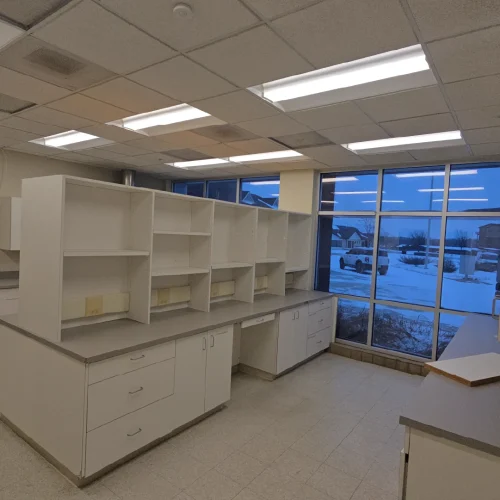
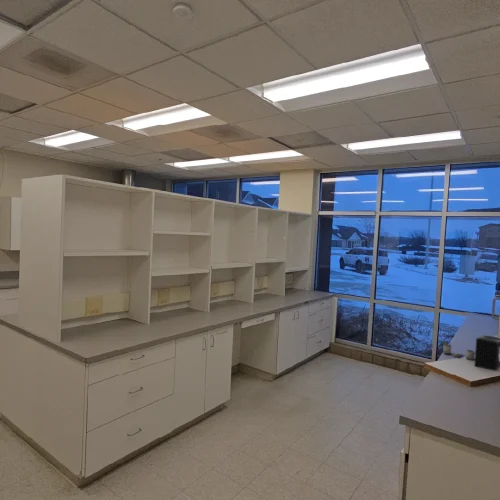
+ coffee maker [441,334,500,372]
